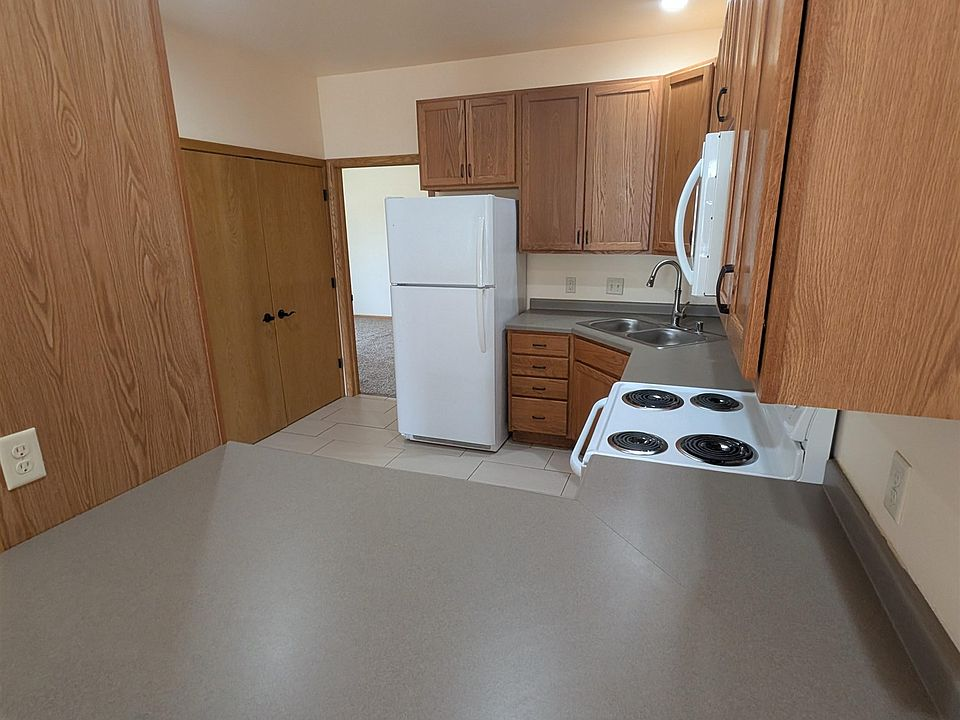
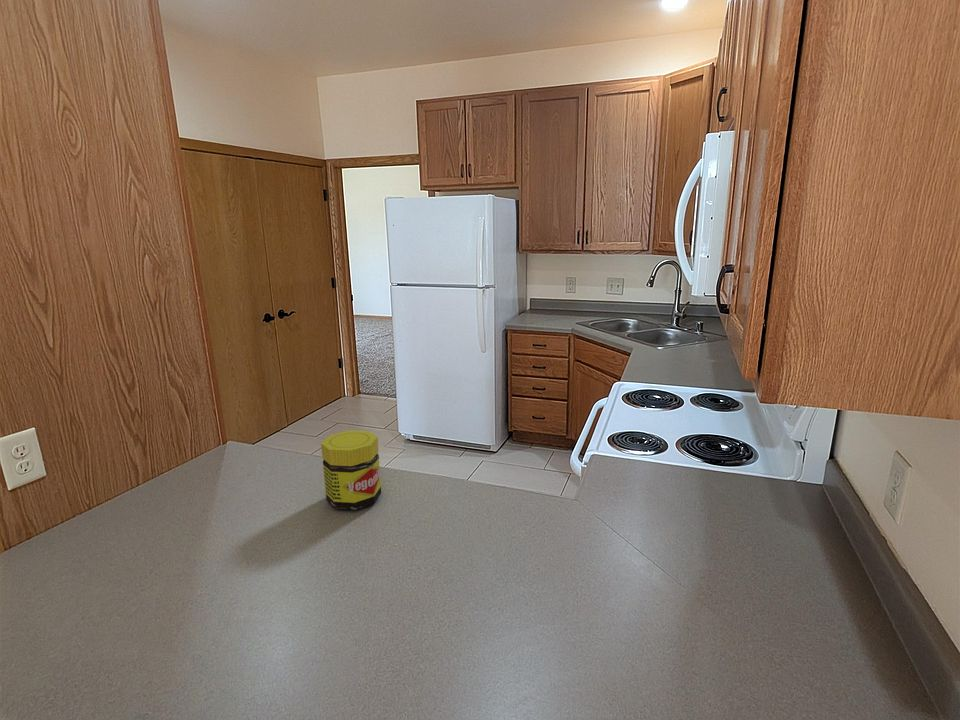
+ jar [320,430,382,511]
